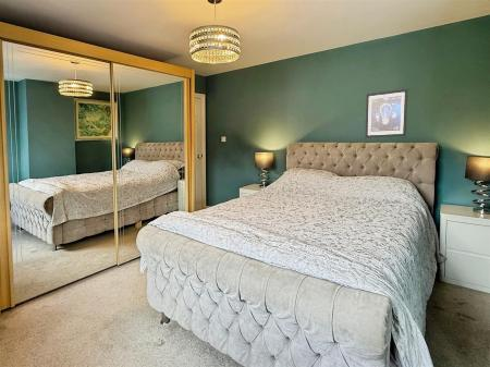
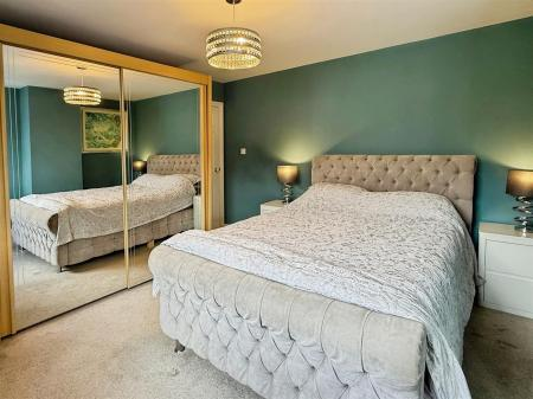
- wall art [365,88,409,139]
